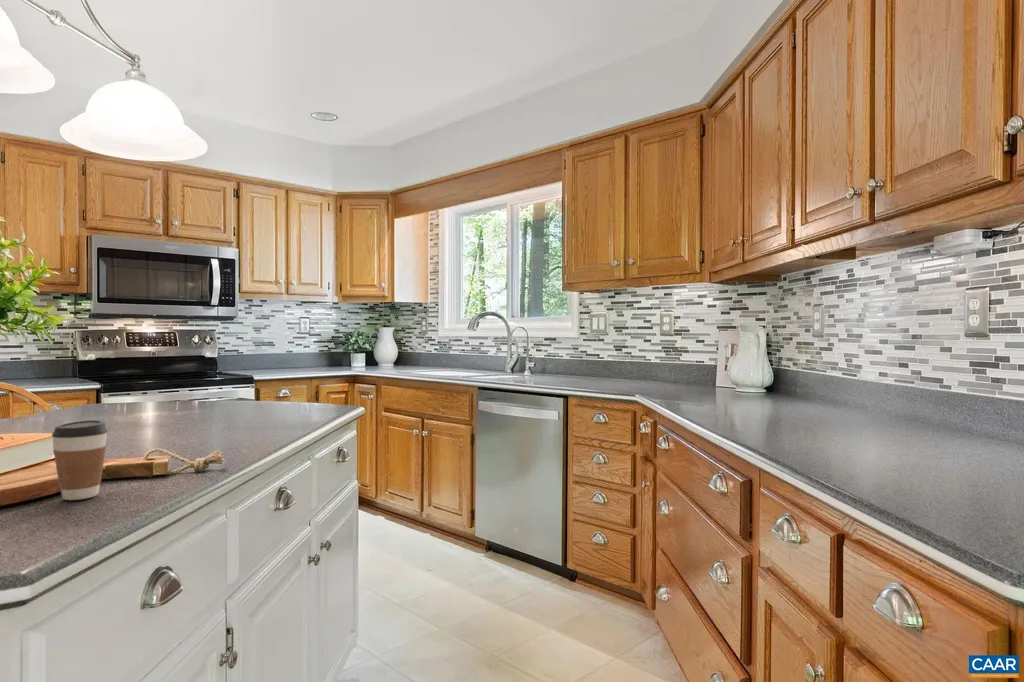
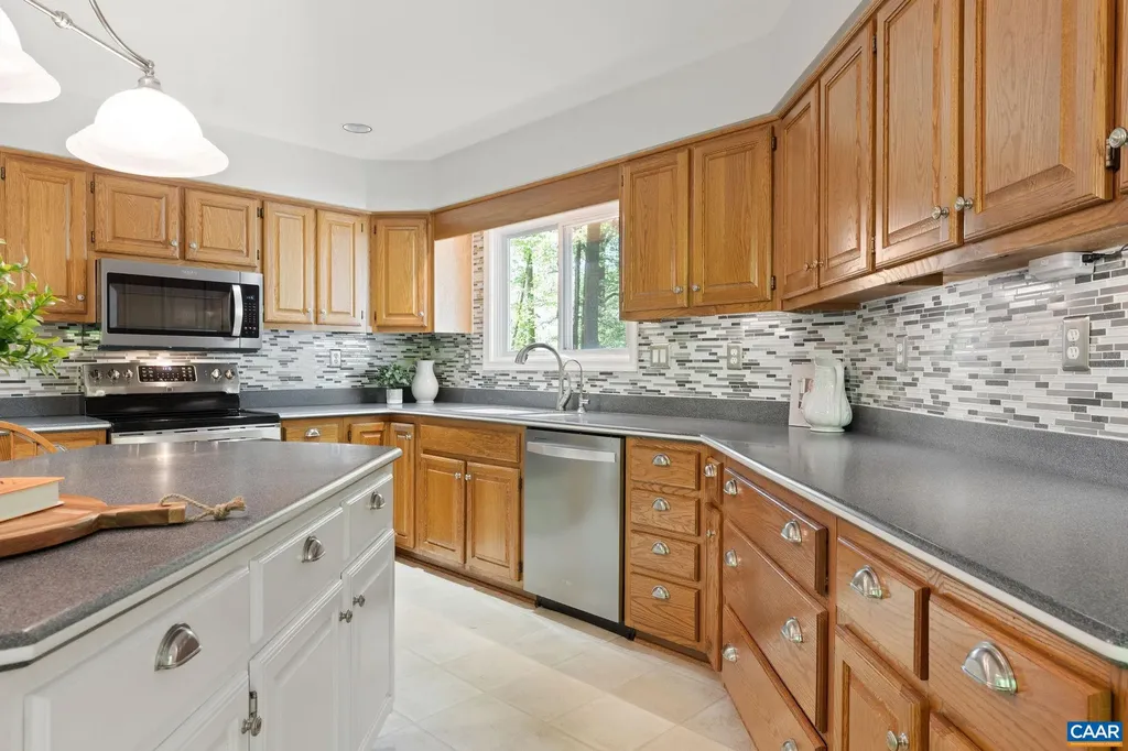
- coffee cup [51,419,109,501]
